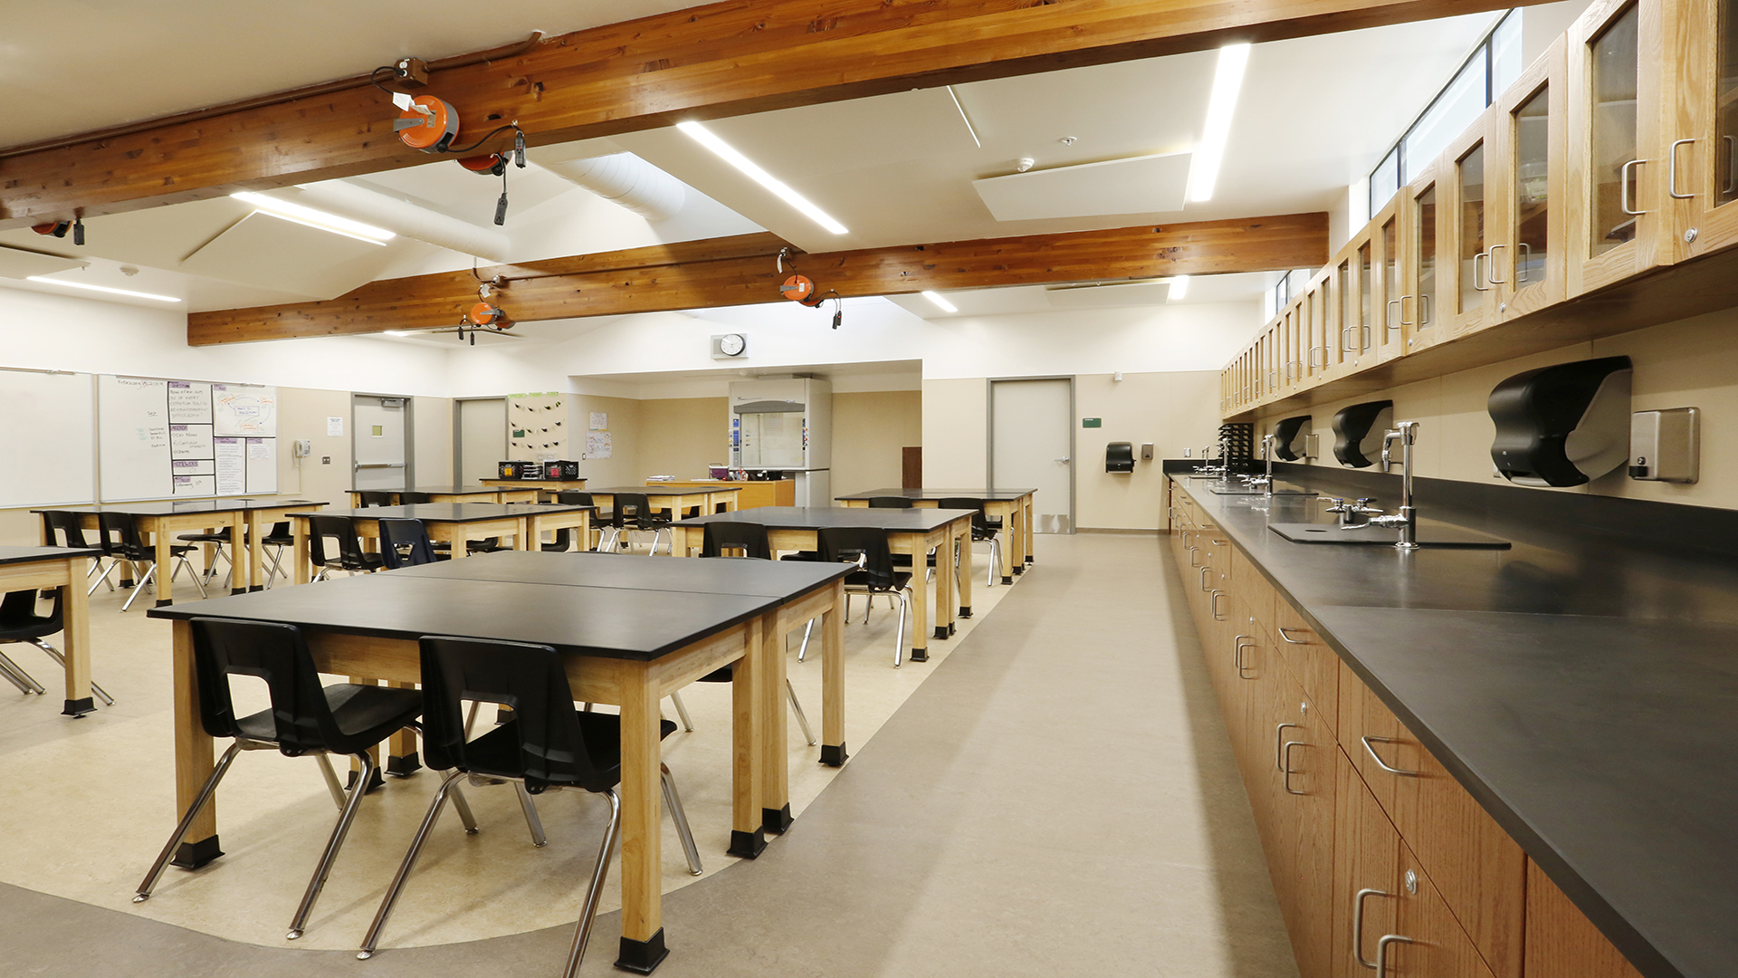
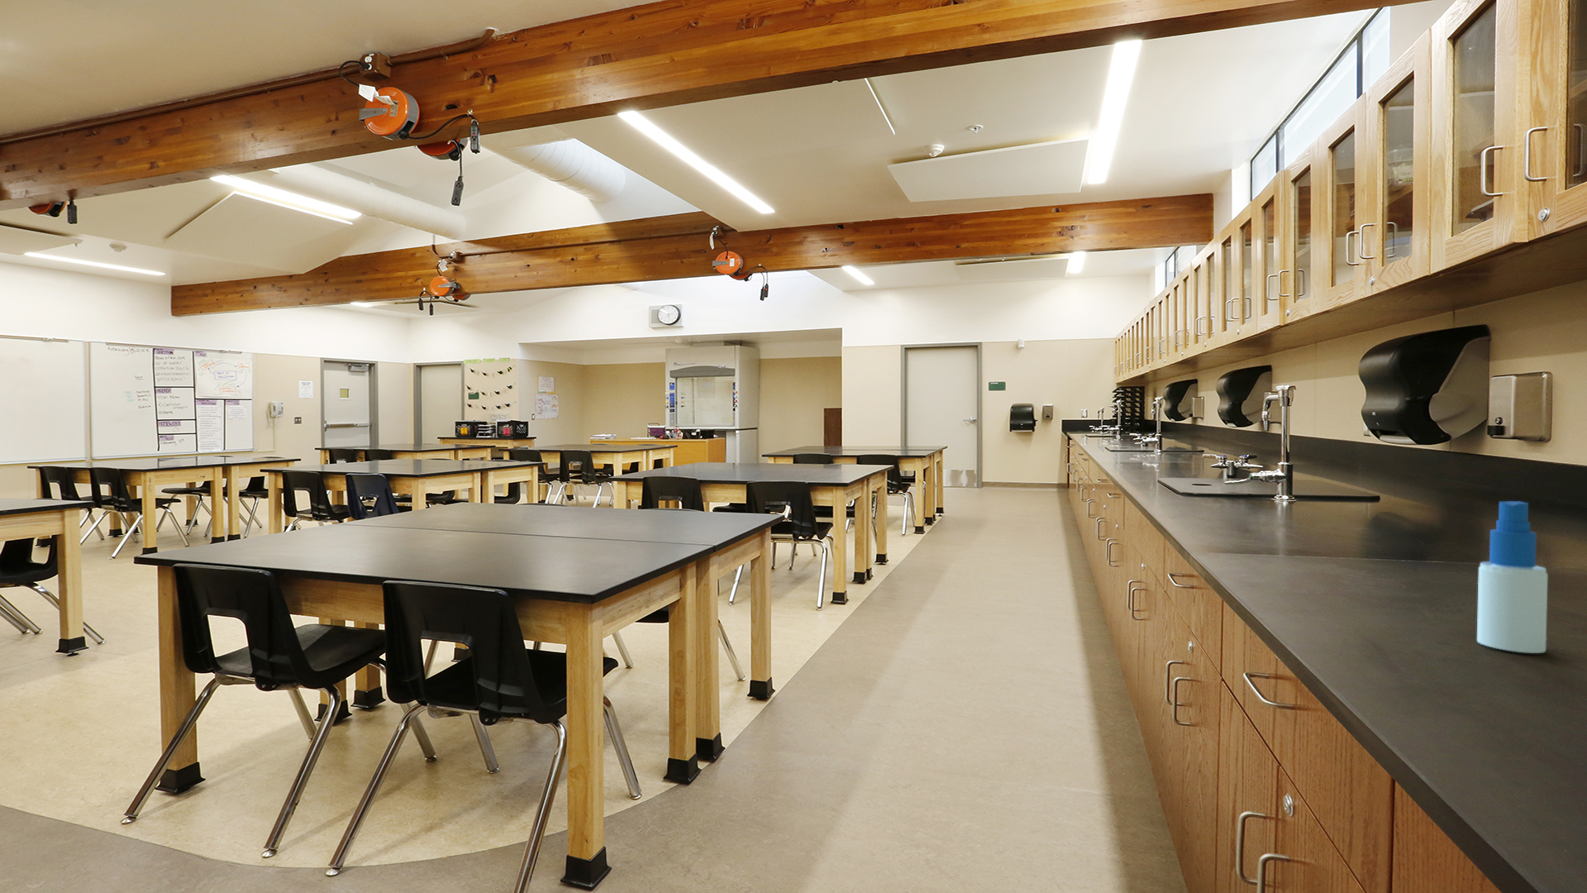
+ spray bottle [1476,500,1549,654]
